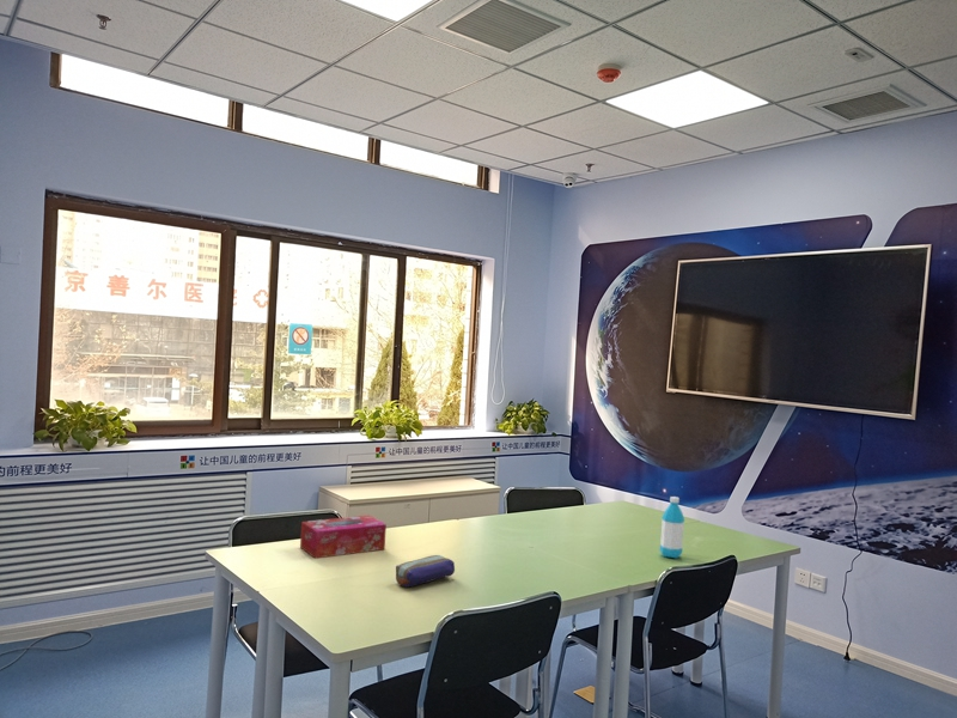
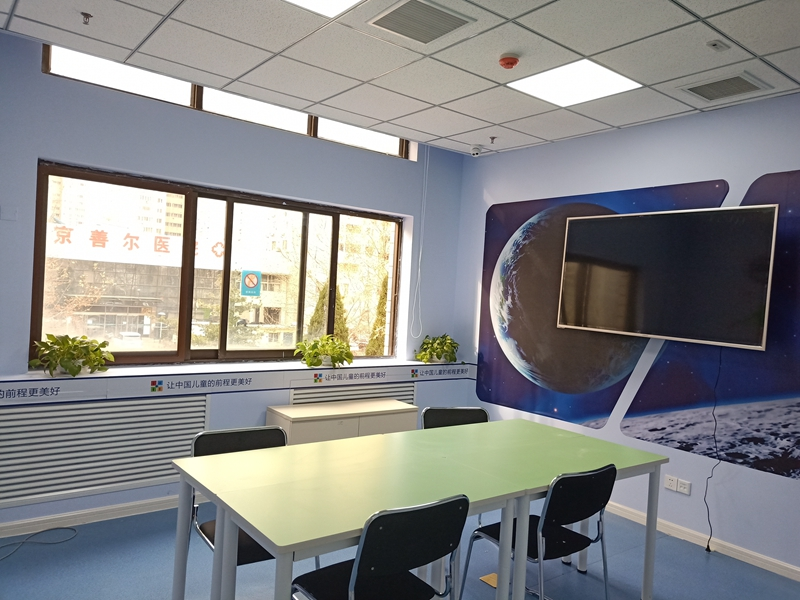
- tissue box [299,515,388,560]
- water bottle [659,495,685,560]
- pencil case [395,554,456,588]
